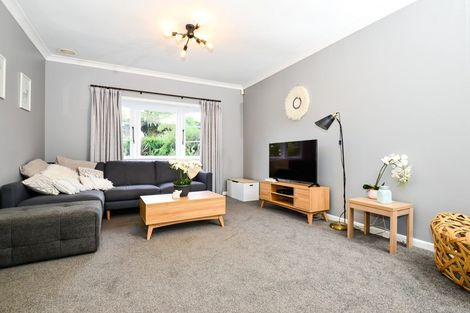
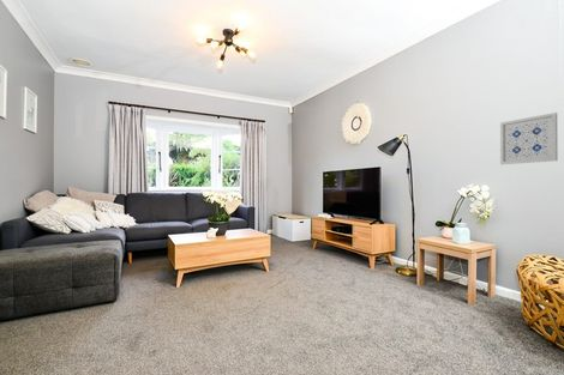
+ wall art [499,111,559,165]
